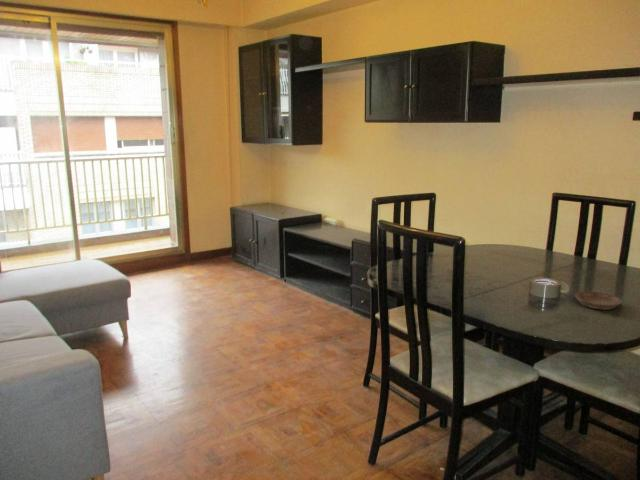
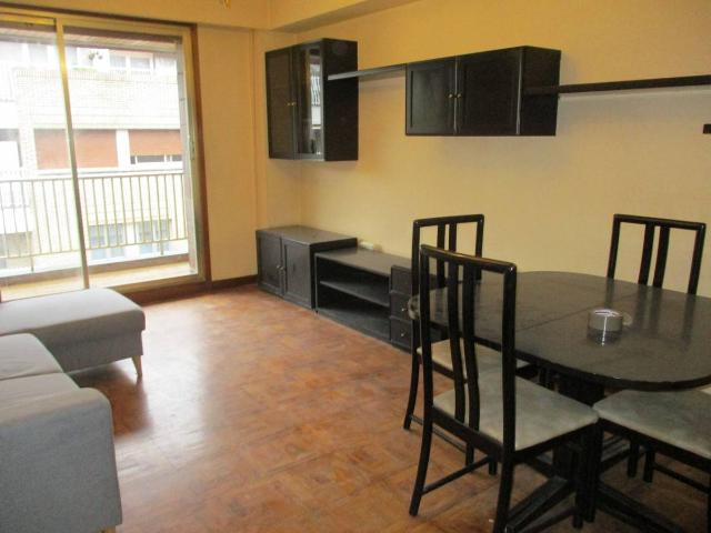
- saucer [574,291,623,311]
